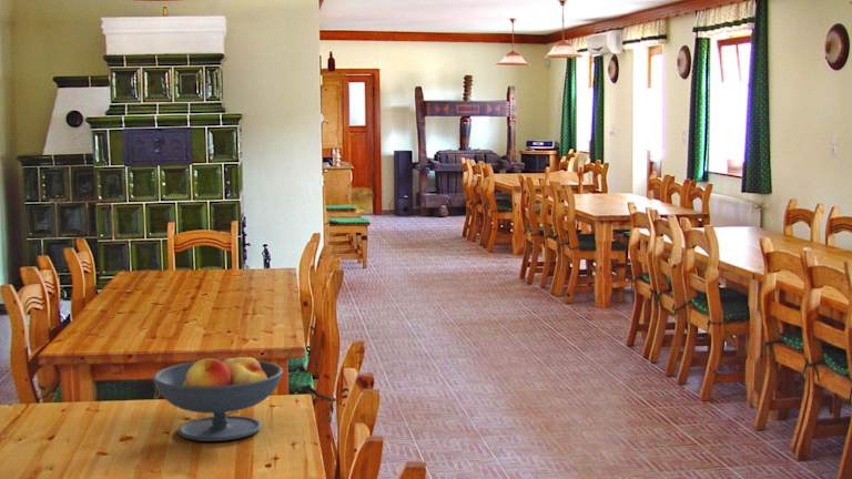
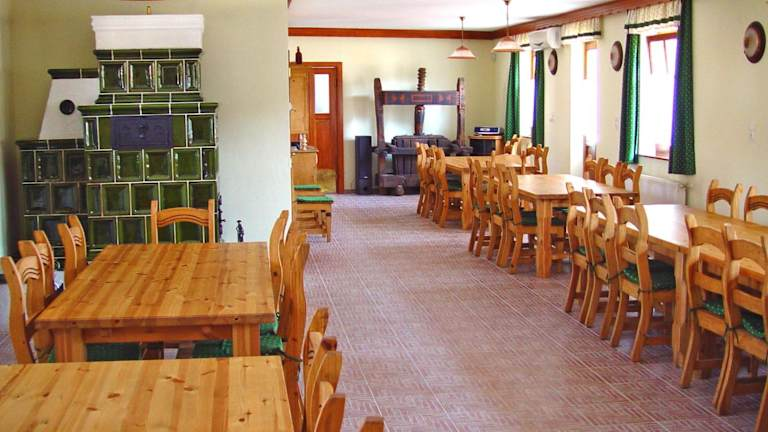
- fruit bowl [151,350,284,442]
